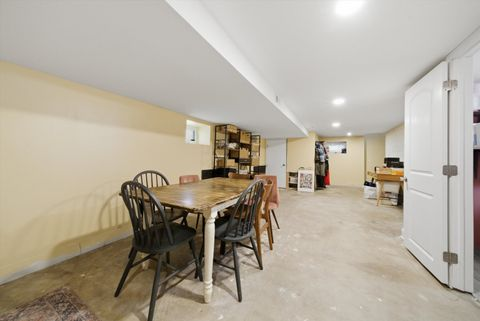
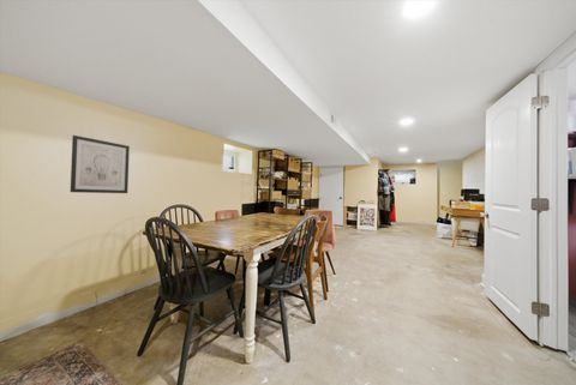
+ wall art [70,134,131,194]
